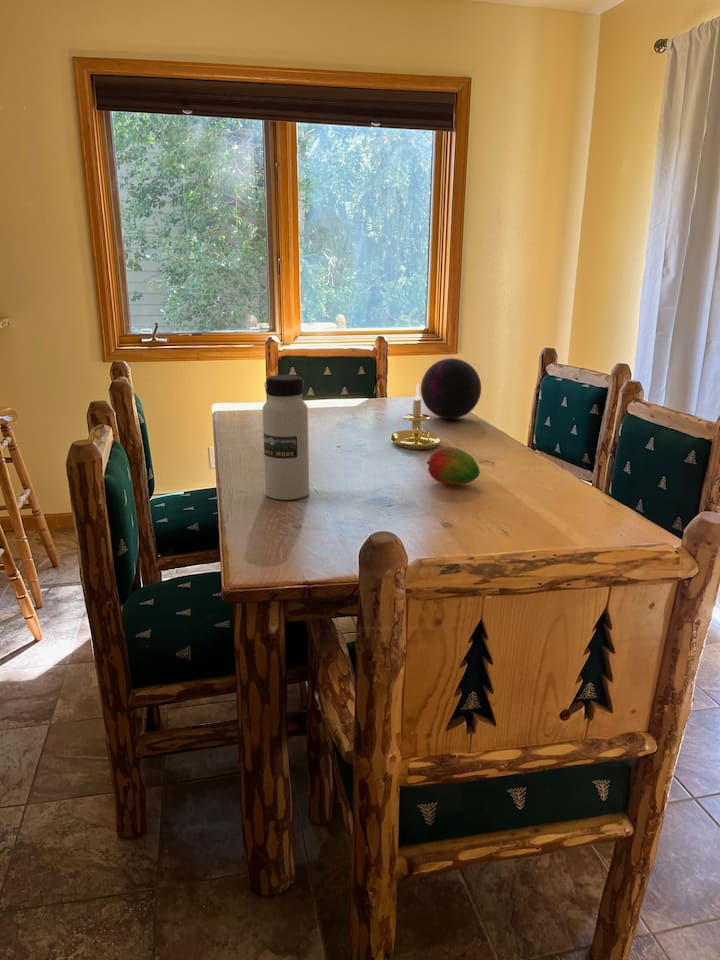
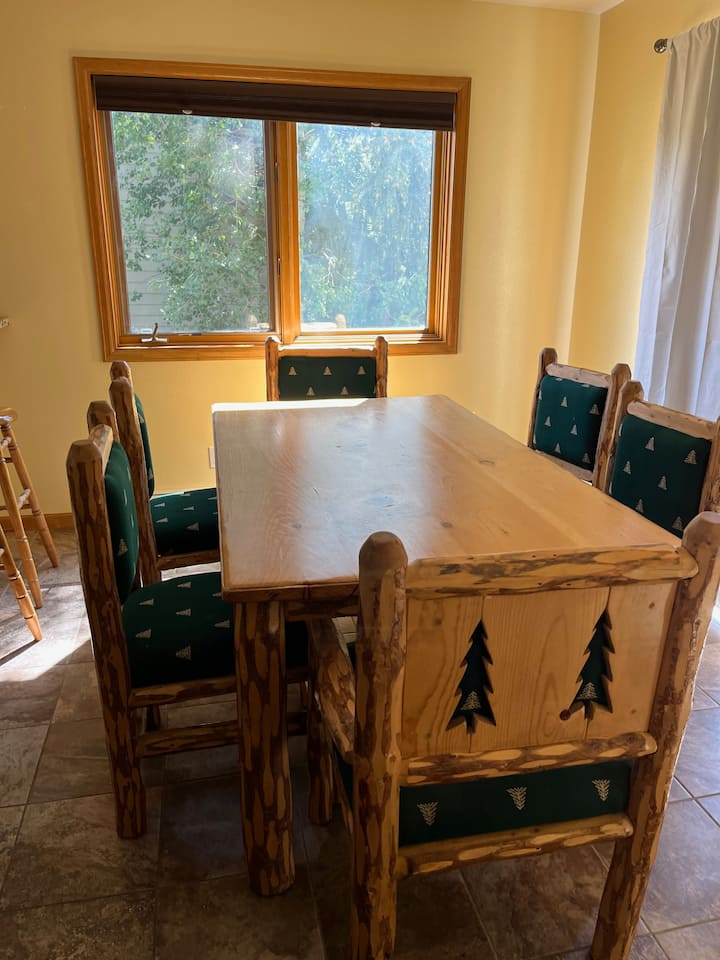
- fruit [426,446,481,486]
- decorative orb [420,357,482,420]
- water bottle [262,374,310,501]
- candle holder [390,383,443,451]
